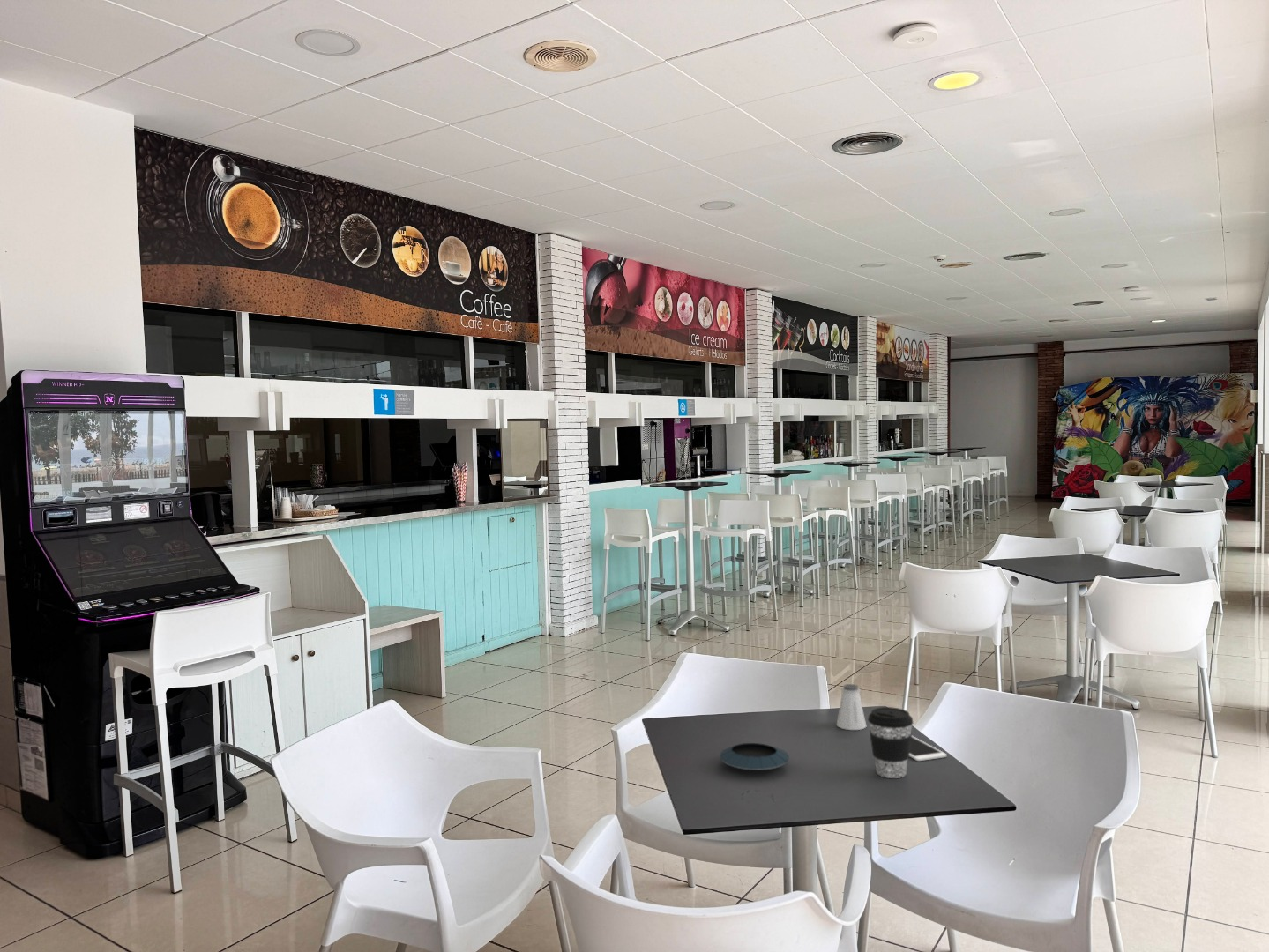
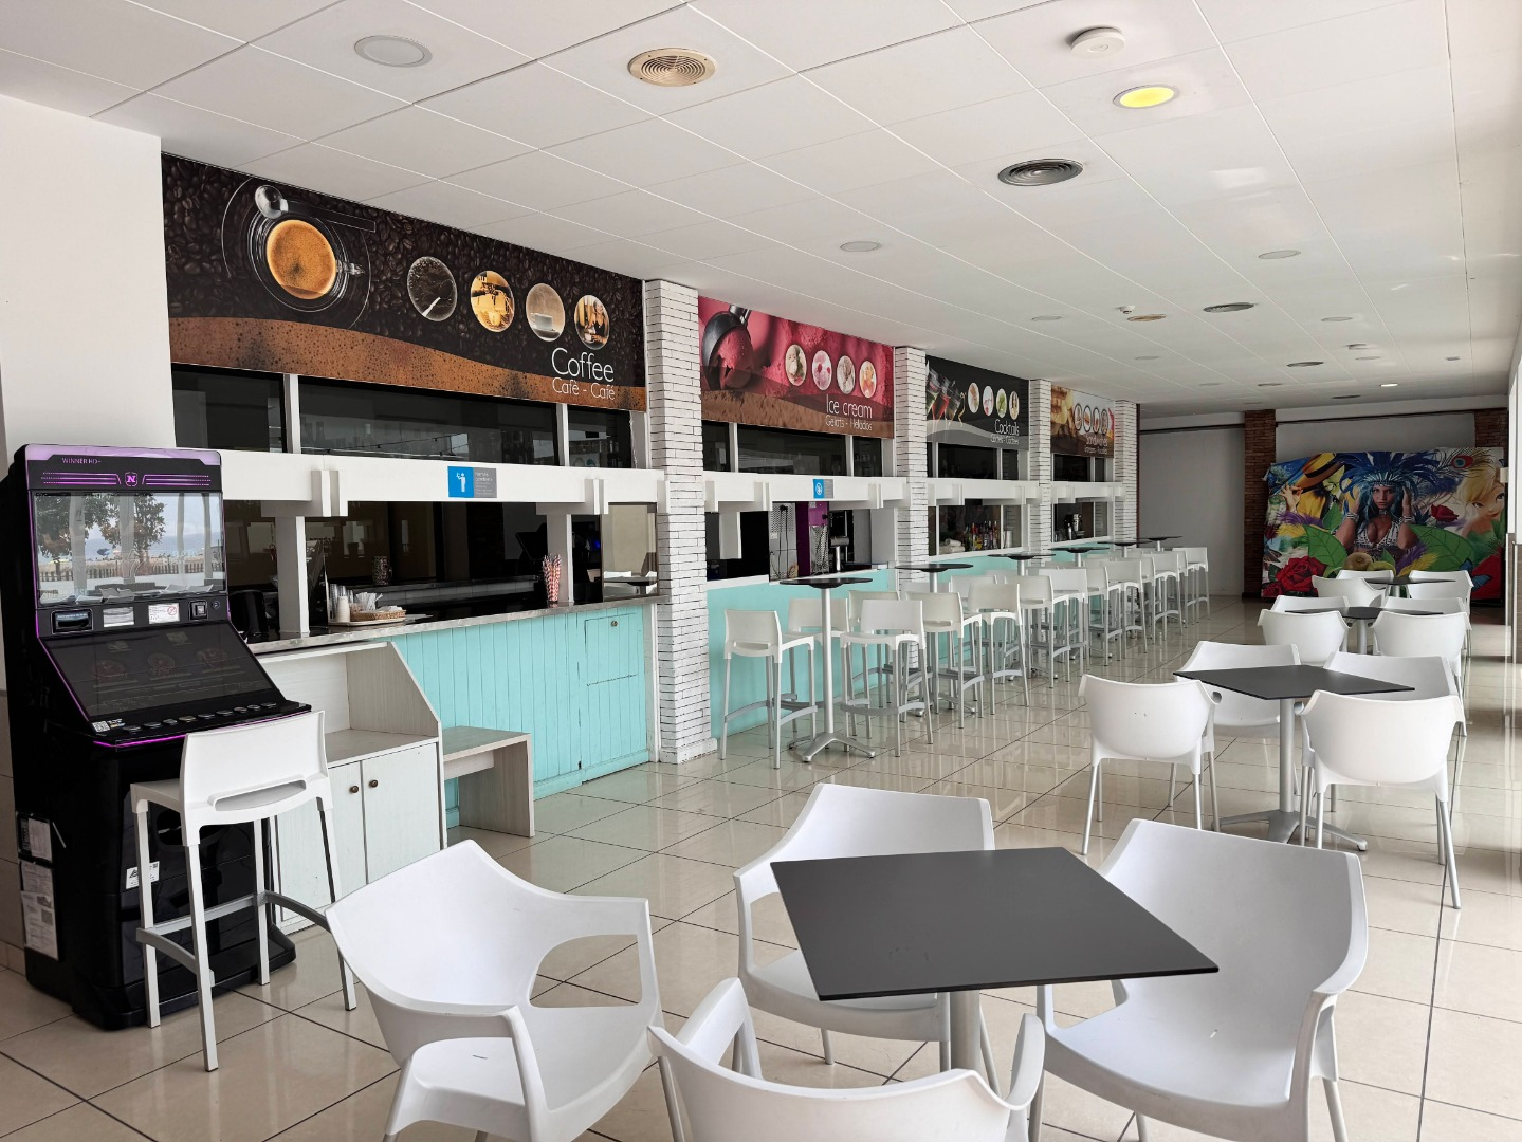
- cell phone [909,735,947,762]
- saucer [719,742,790,771]
- saltshaker [836,683,867,731]
- coffee cup [867,706,914,779]
